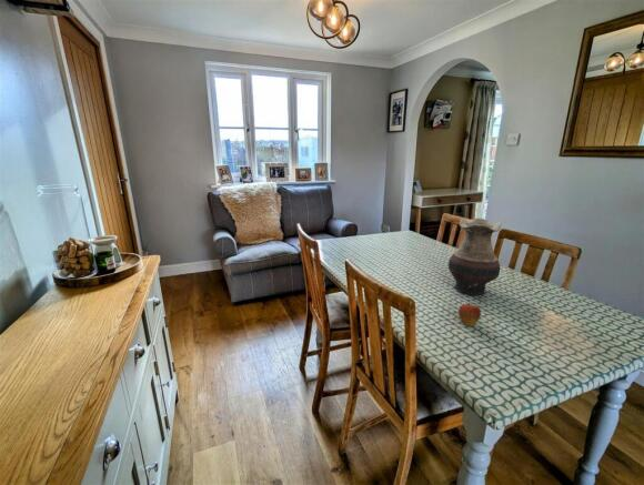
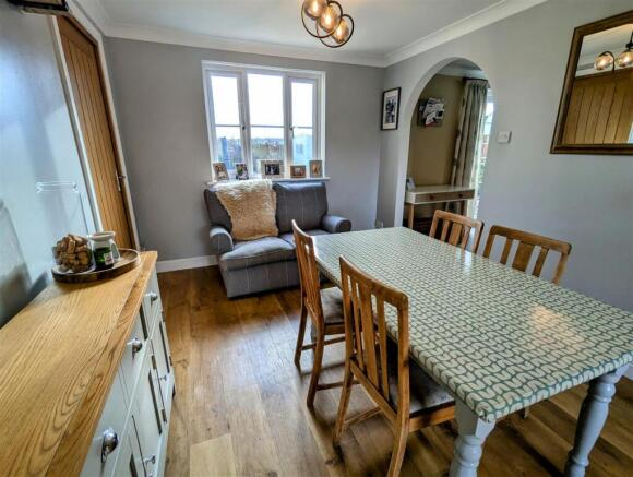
- vase [447,216,502,296]
- fruit [457,299,482,327]
